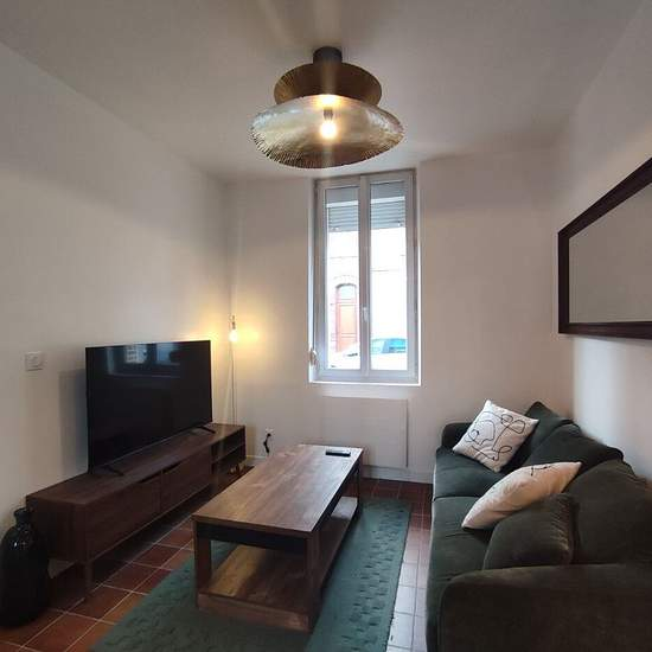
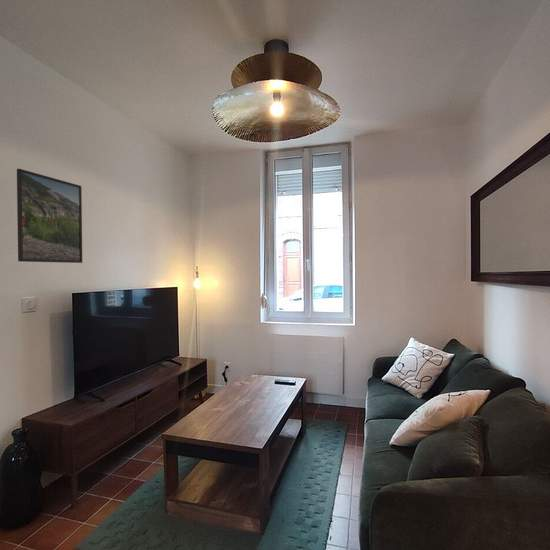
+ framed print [16,168,83,264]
